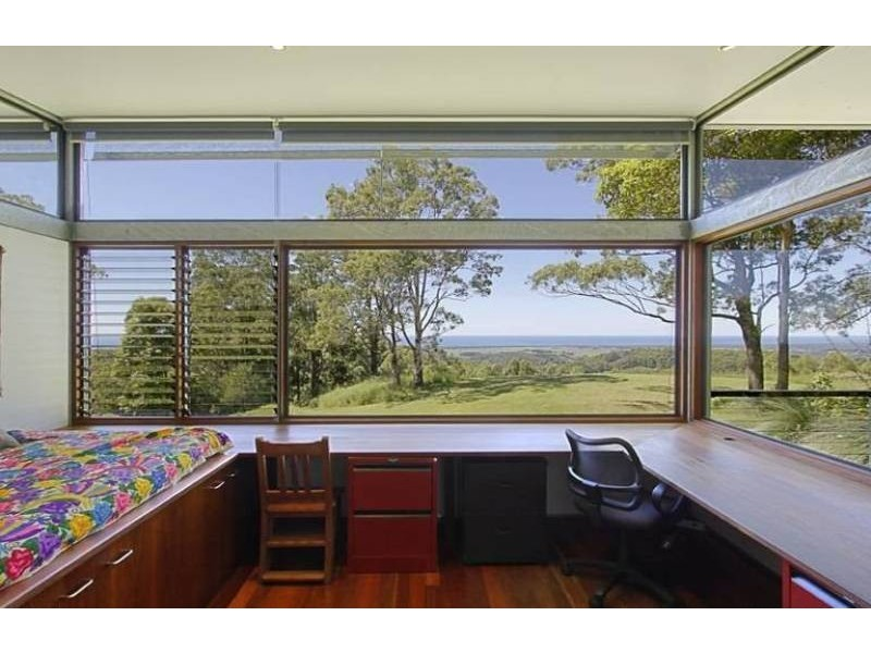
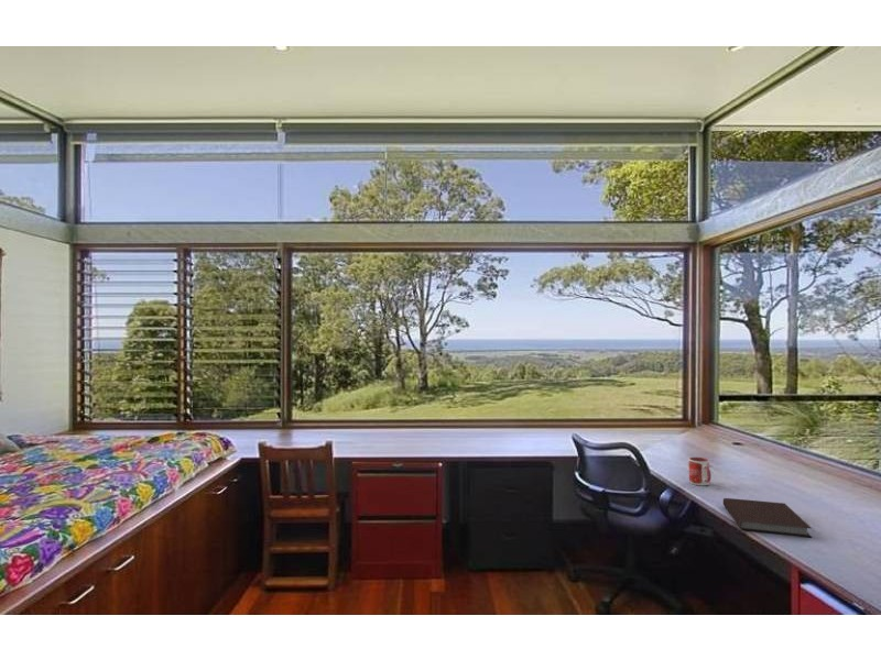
+ mug [687,457,713,486]
+ notebook [722,497,812,538]
